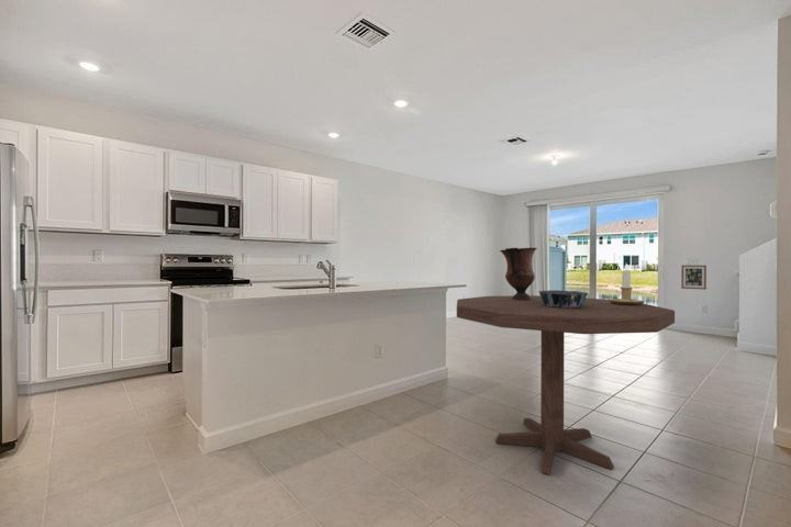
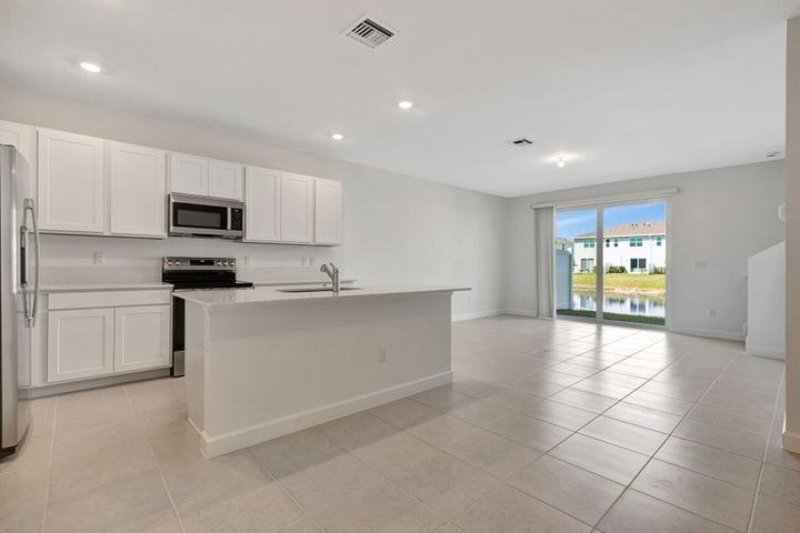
- decorative bowl [538,289,589,309]
- vase [499,247,538,300]
- dining table [456,294,676,475]
- wall art [680,265,708,291]
- candlestick [600,262,646,305]
